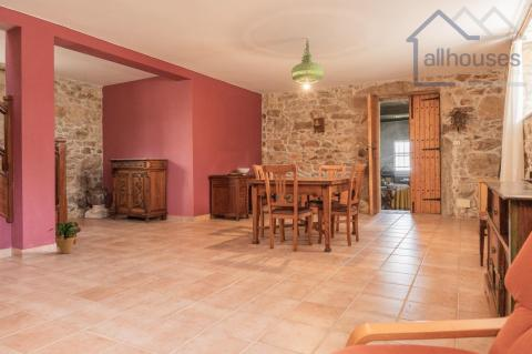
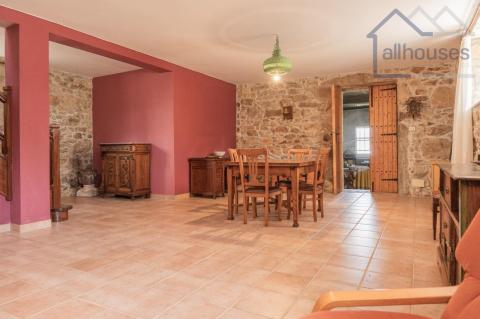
- potted plant [45,221,82,255]
